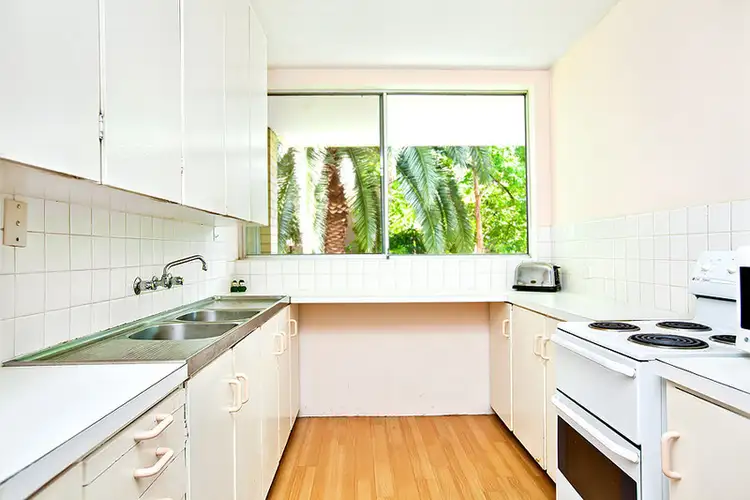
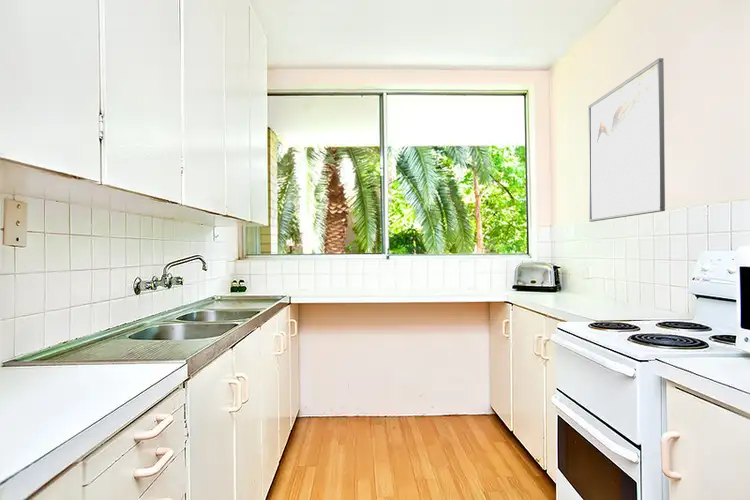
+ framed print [587,57,666,223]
